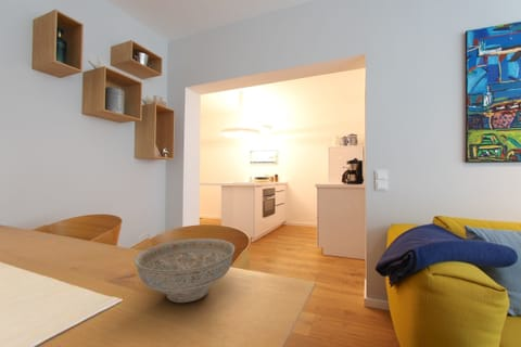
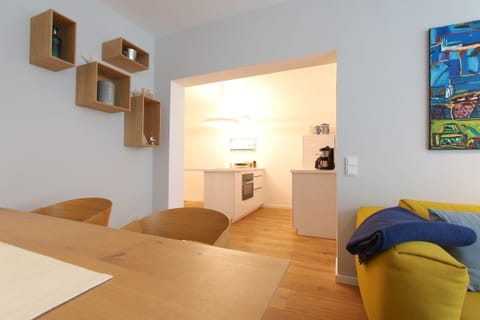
- decorative bowl [134,237,236,304]
